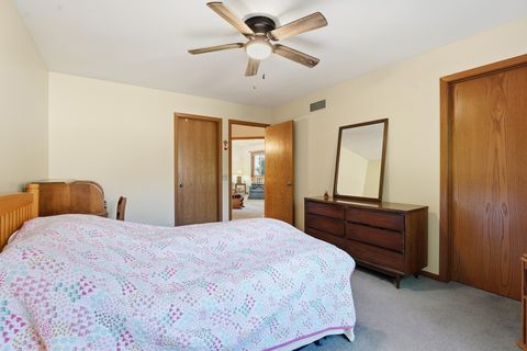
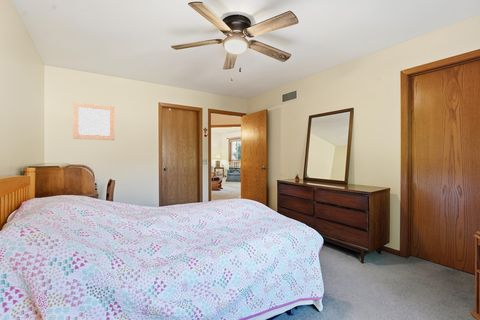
+ wall art [72,101,115,141]
